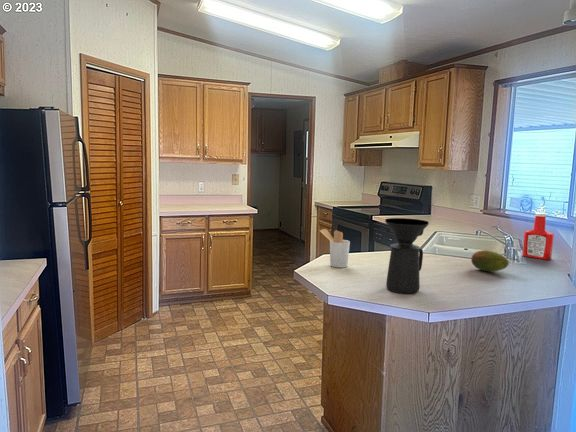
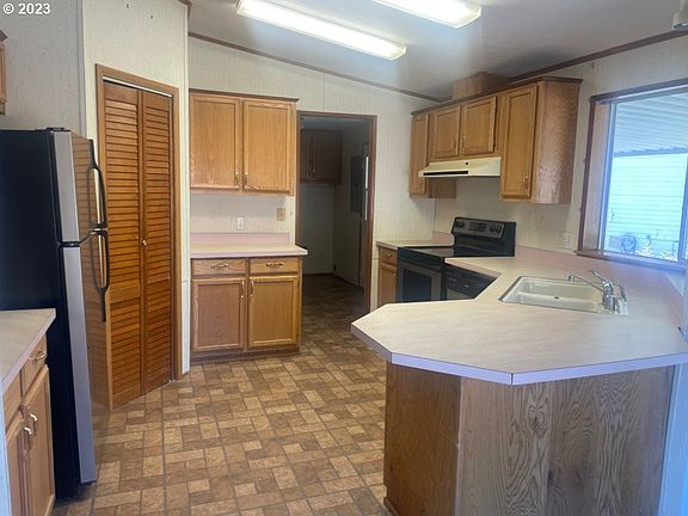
- utensil holder [319,228,351,269]
- soap bottle [521,212,555,261]
- coffee maker [384,217,430,294]
- fruit [470,249,510,272]
